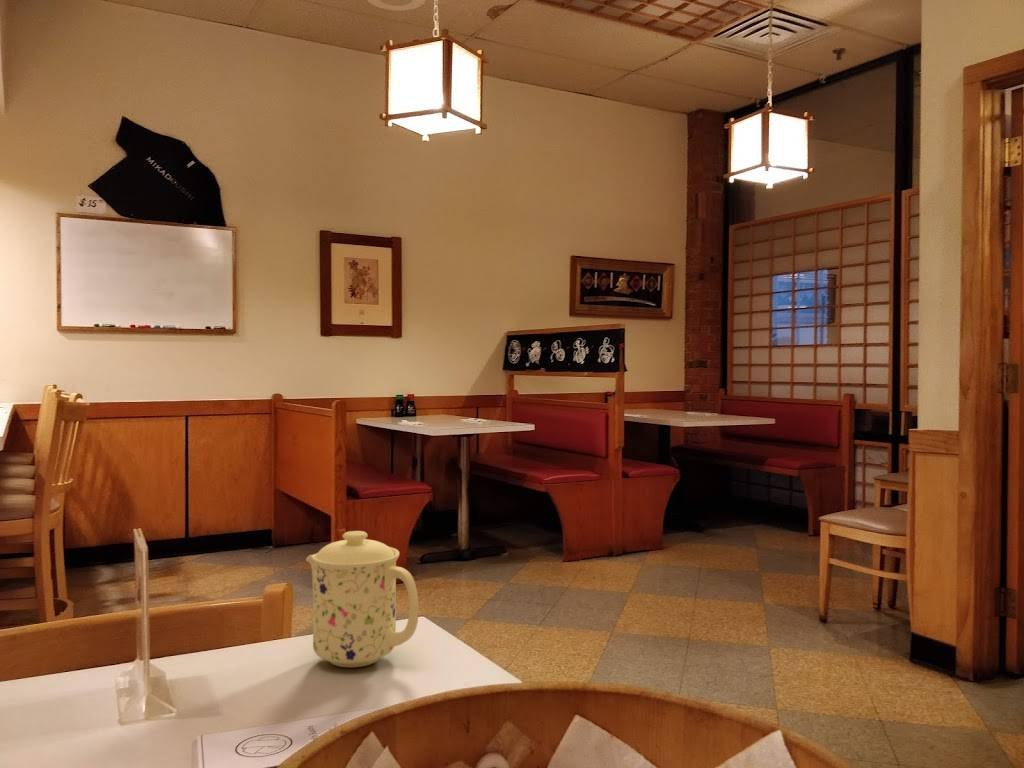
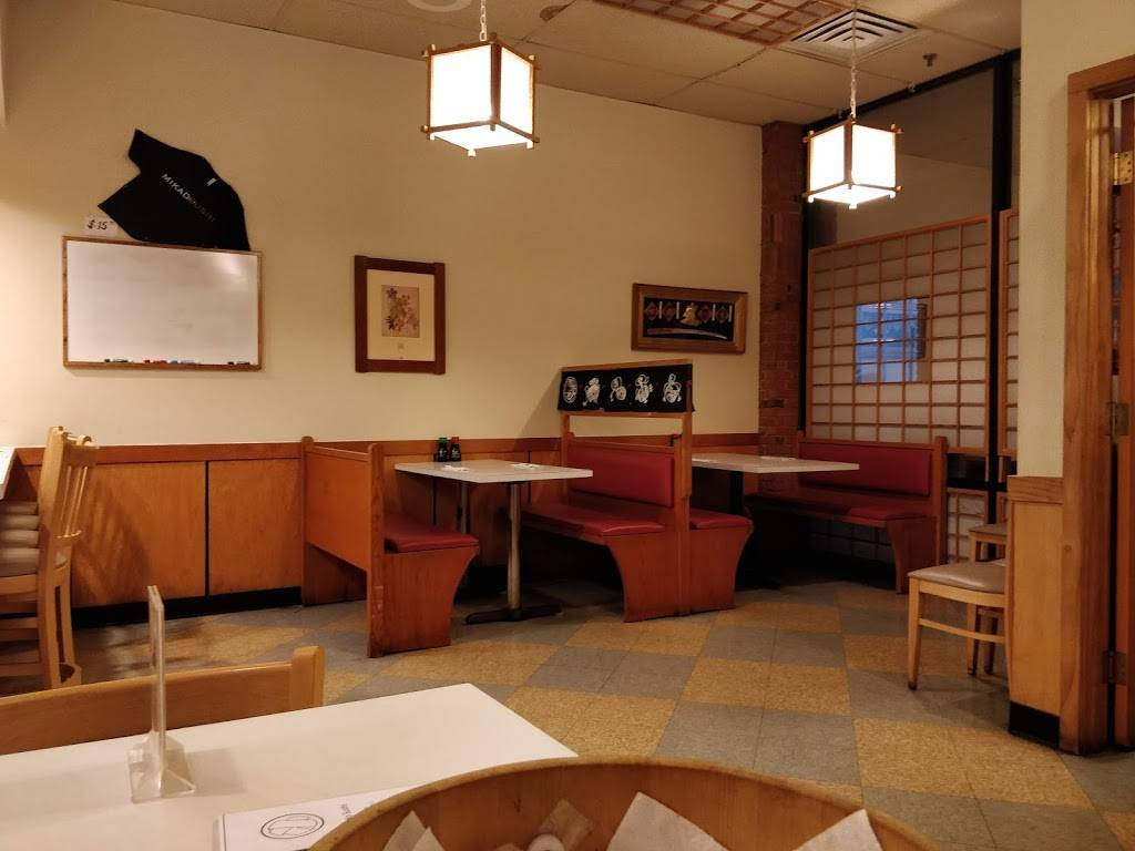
- mug [305,530,419,668]
